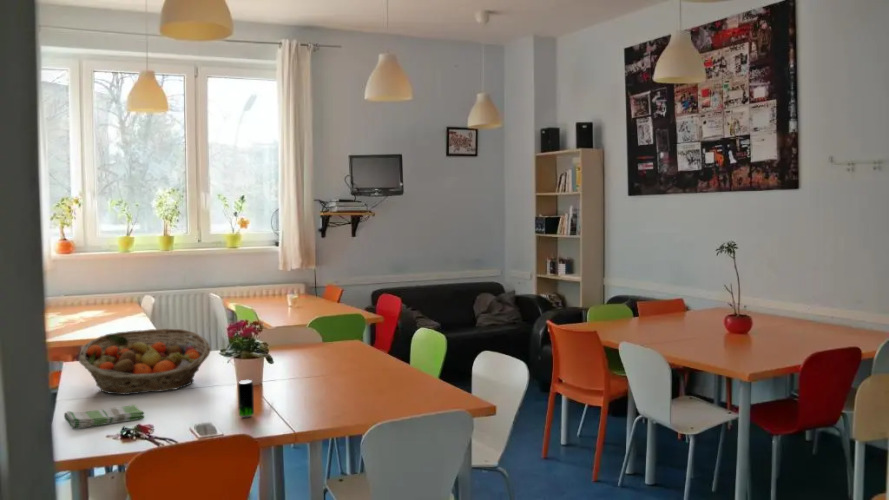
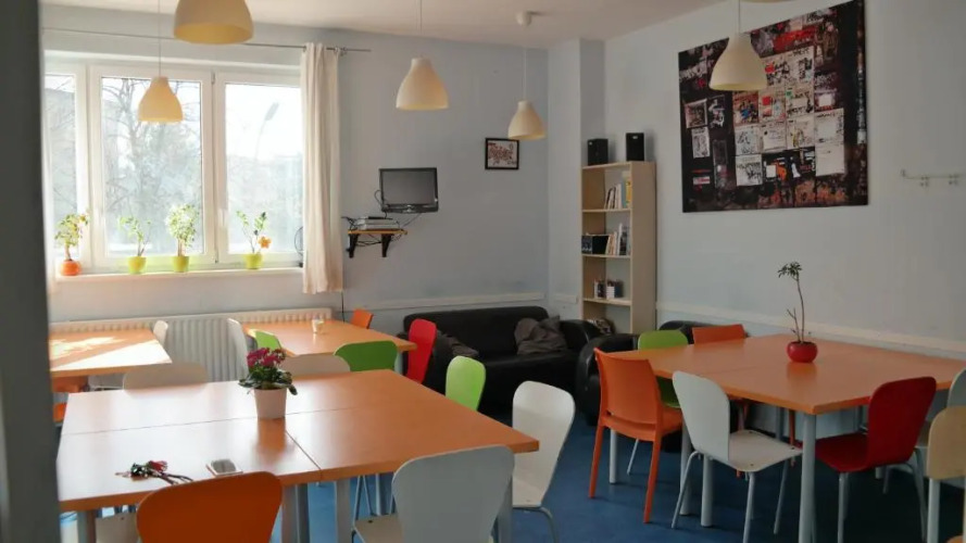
- dish towel [63,404,145,430]
- beverage can [237,379,255,418]
- fruit basket [78,328,212,395]
